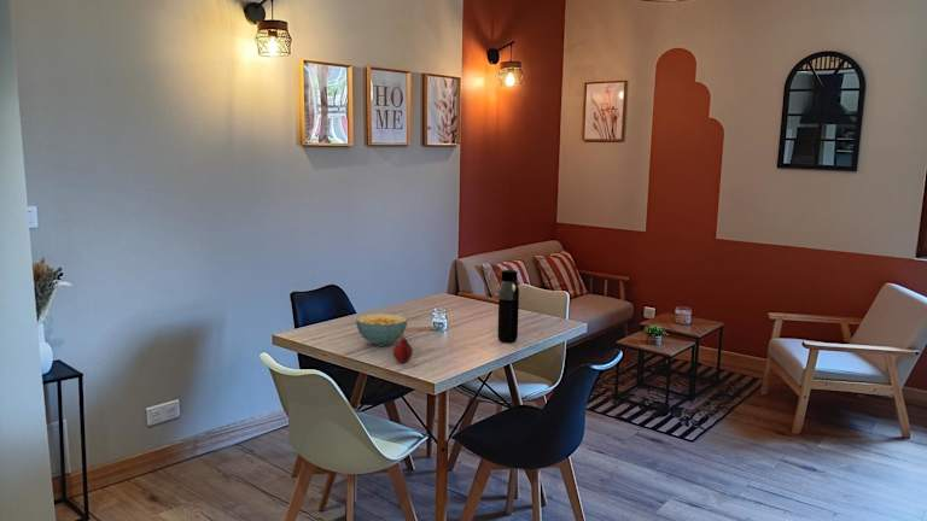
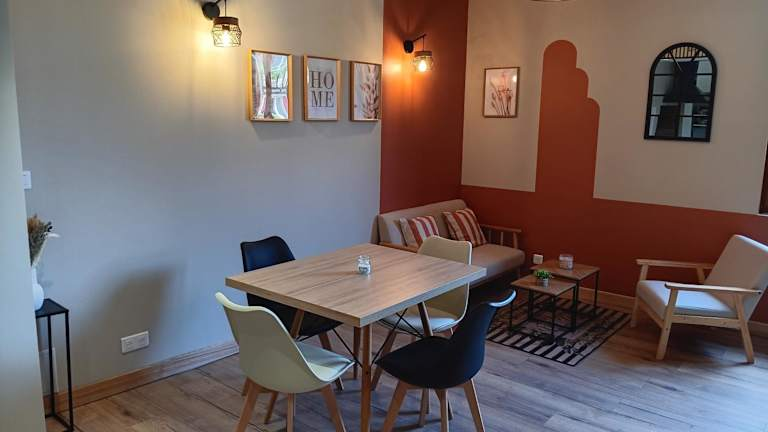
- water bottle [497,269,520,344]
- cereal bowl [355,312,409,347]
- fruit [391,329,414,364]
